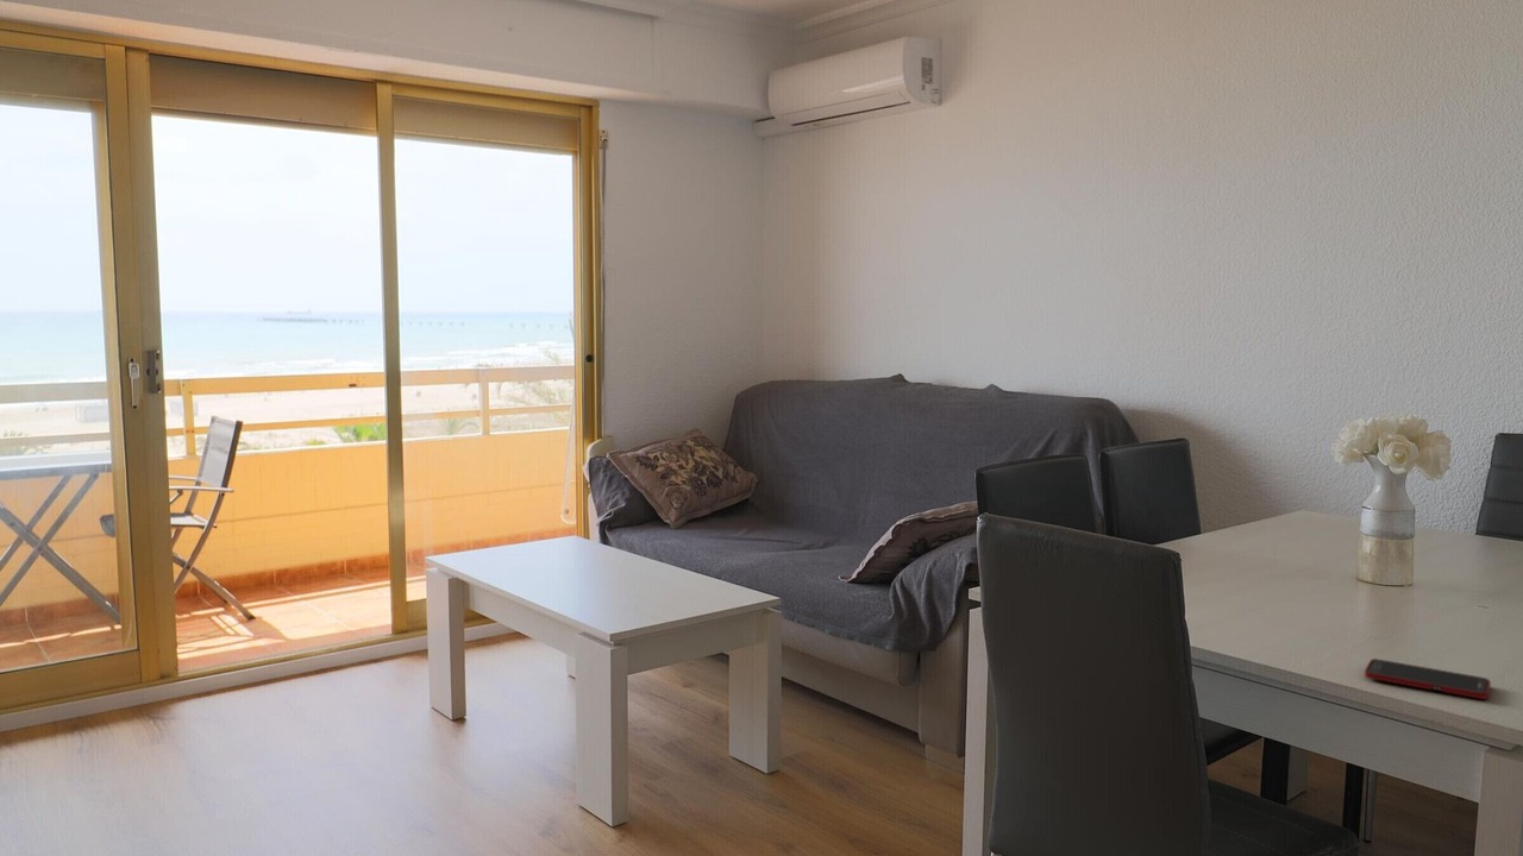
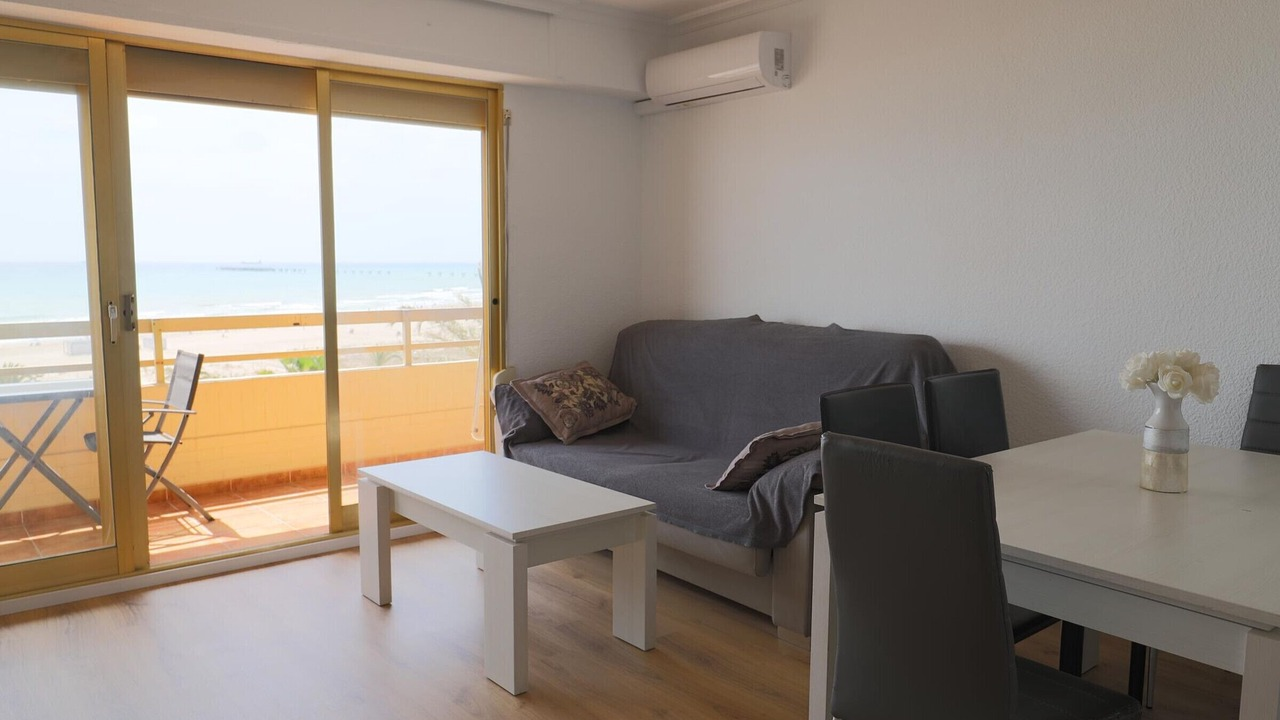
- cell phone [1364,657,1492,700]
